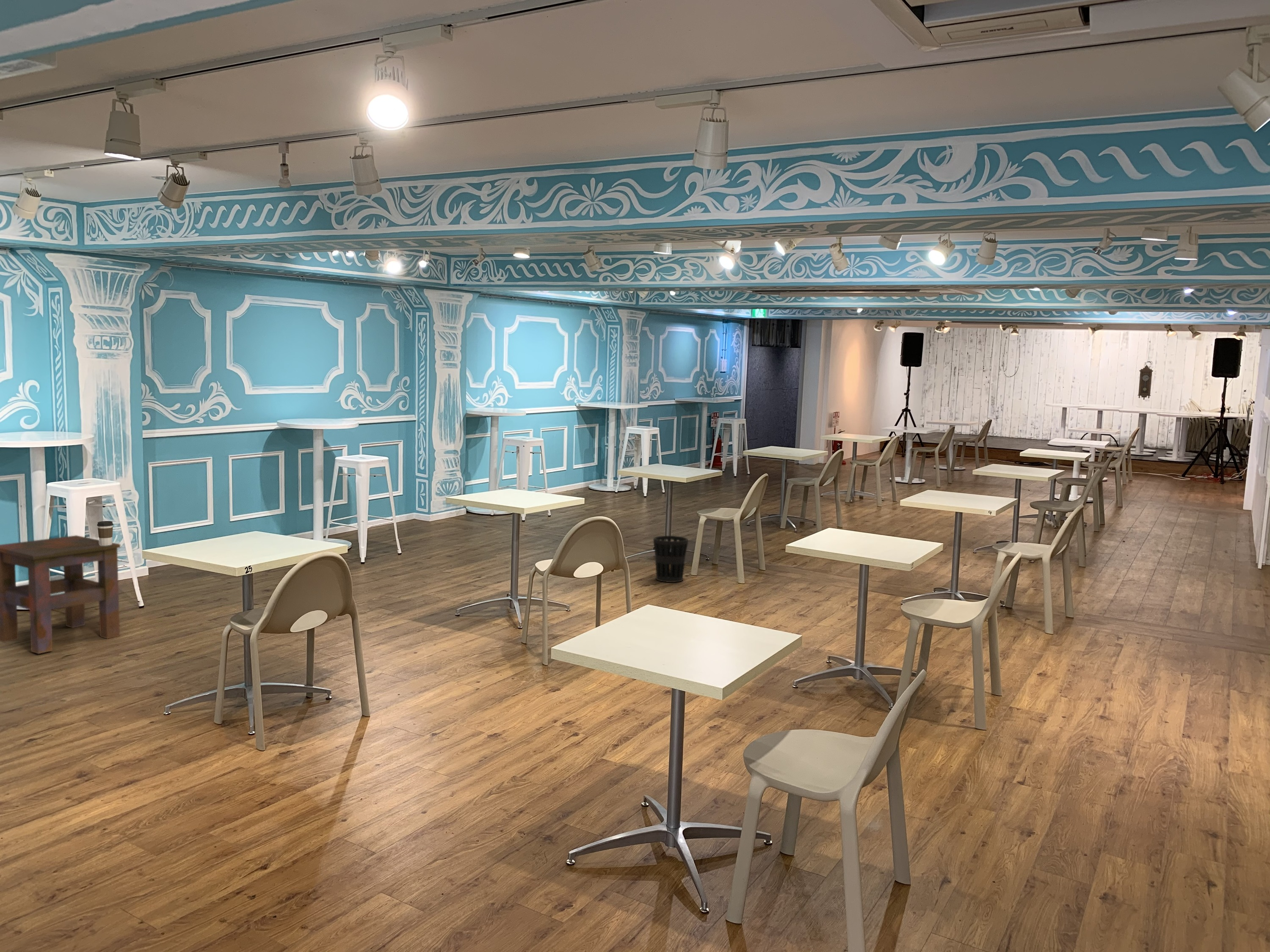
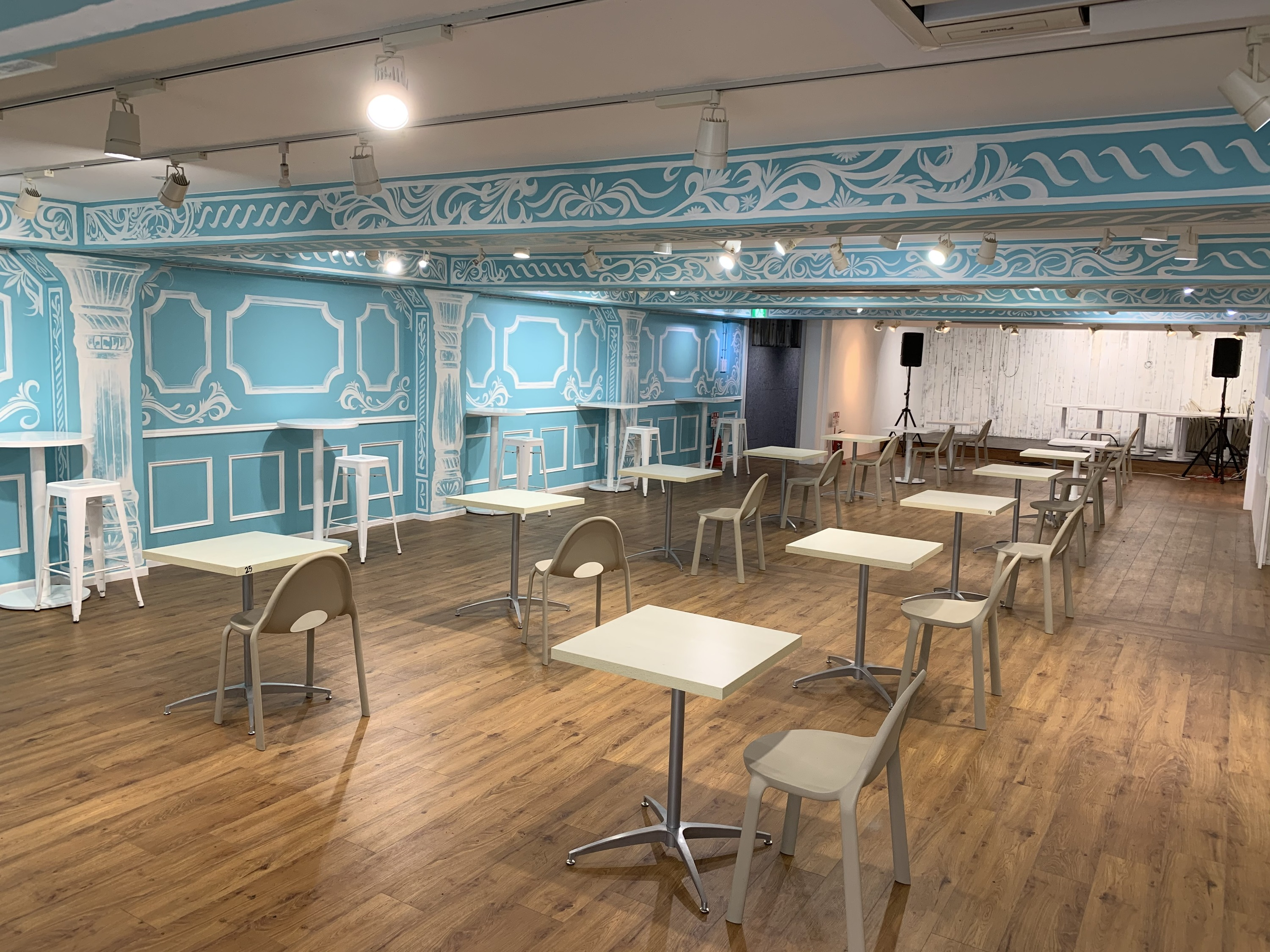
- wastebasket [653,535,689,583]
- pendulum clock [1137,365,1154,400]
- coffee cup [97,521,114,545]
- side table [0,535,121,654]
